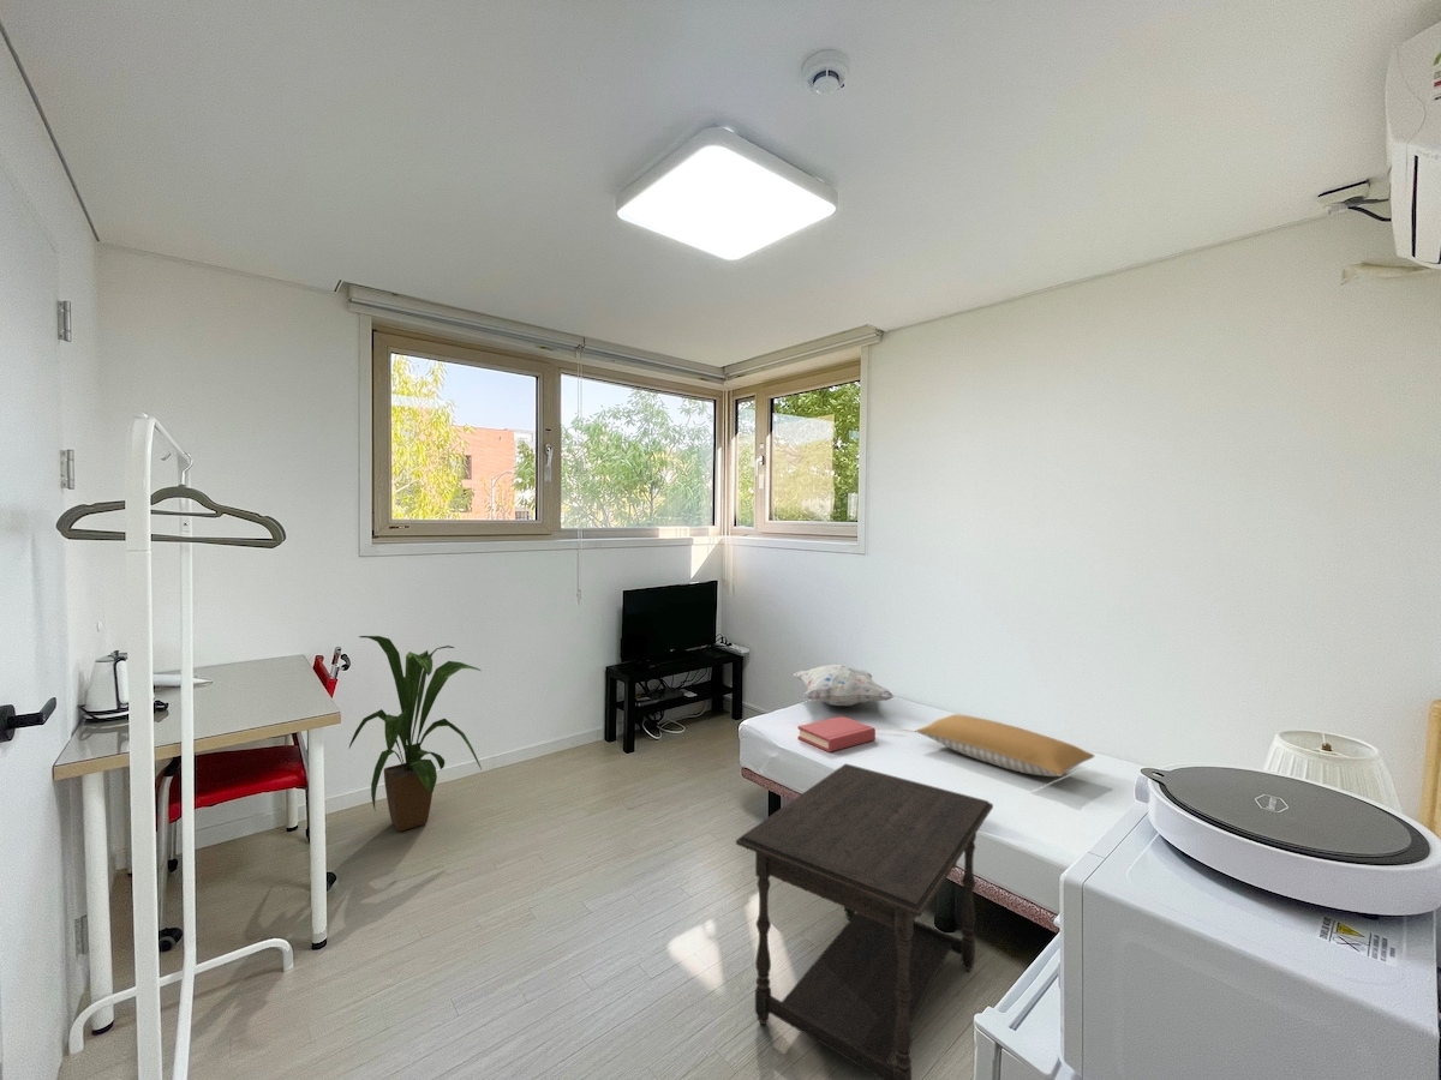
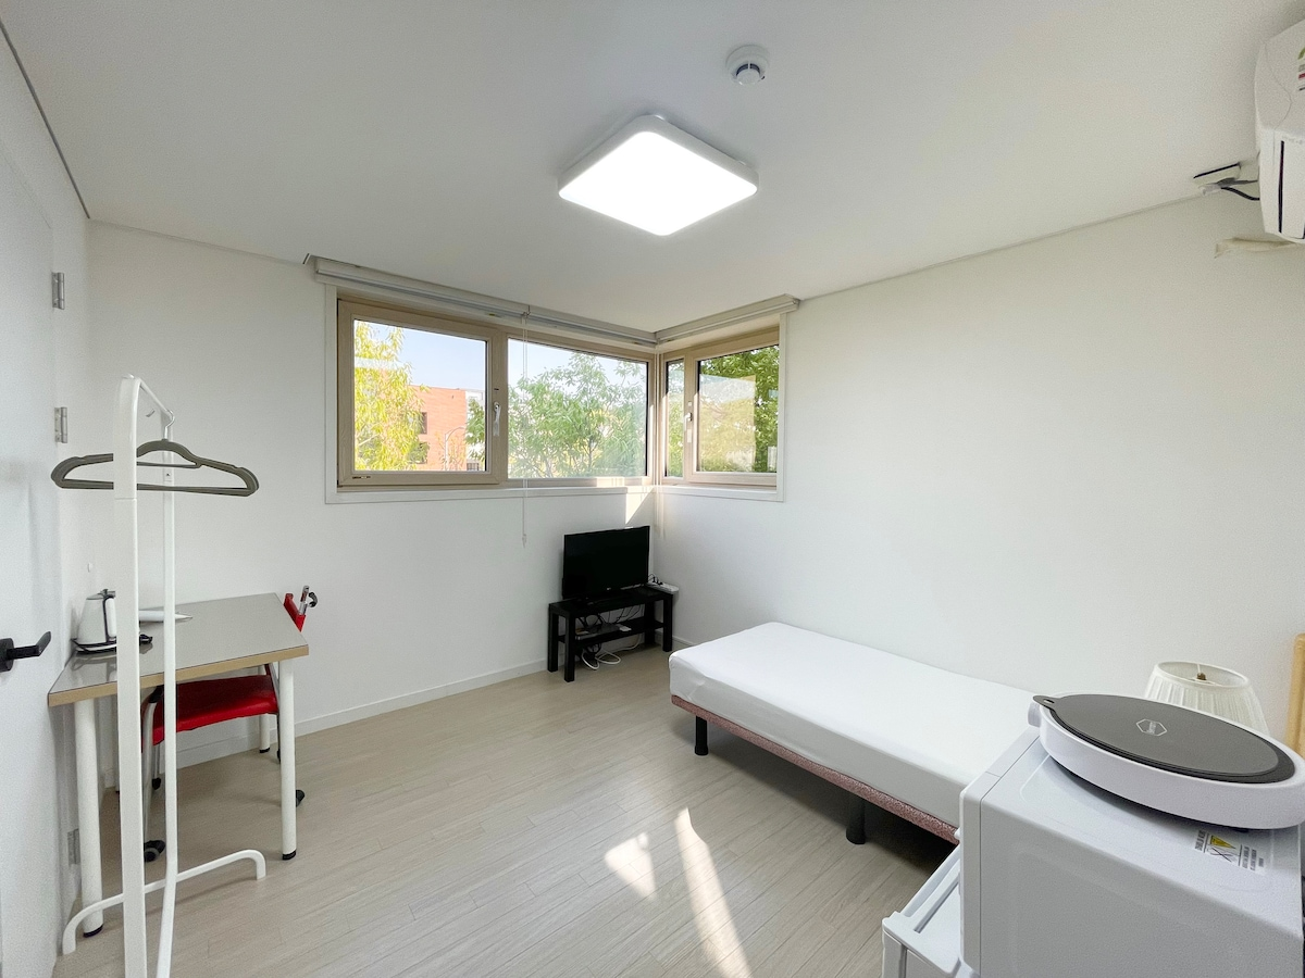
- pillow [915,713,1095,778]
- decorative pillow [793,662,896,707]
- house plant [348,635,483,833]
- side table [735,762,994,1080]
- hardback book [796,715,877,754]
